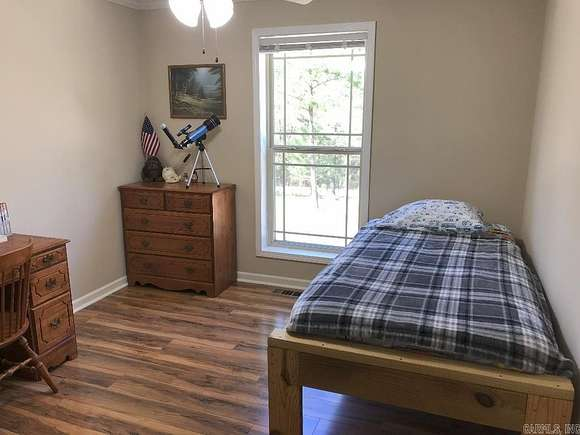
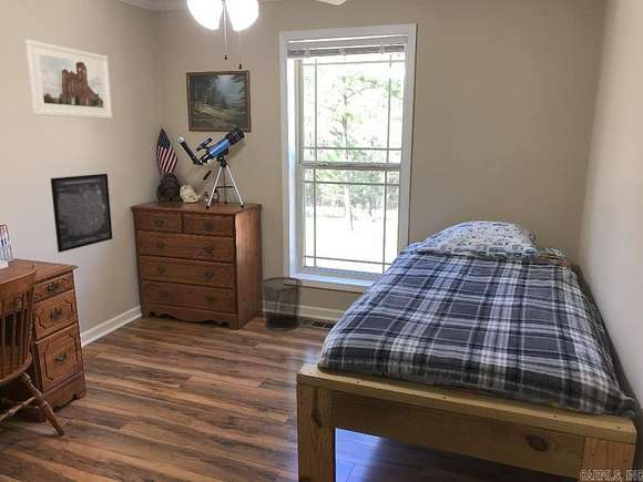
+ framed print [24,39,113,120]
+ waste bin [259,276,304,331]
+ wall art [50,173,114,254]
